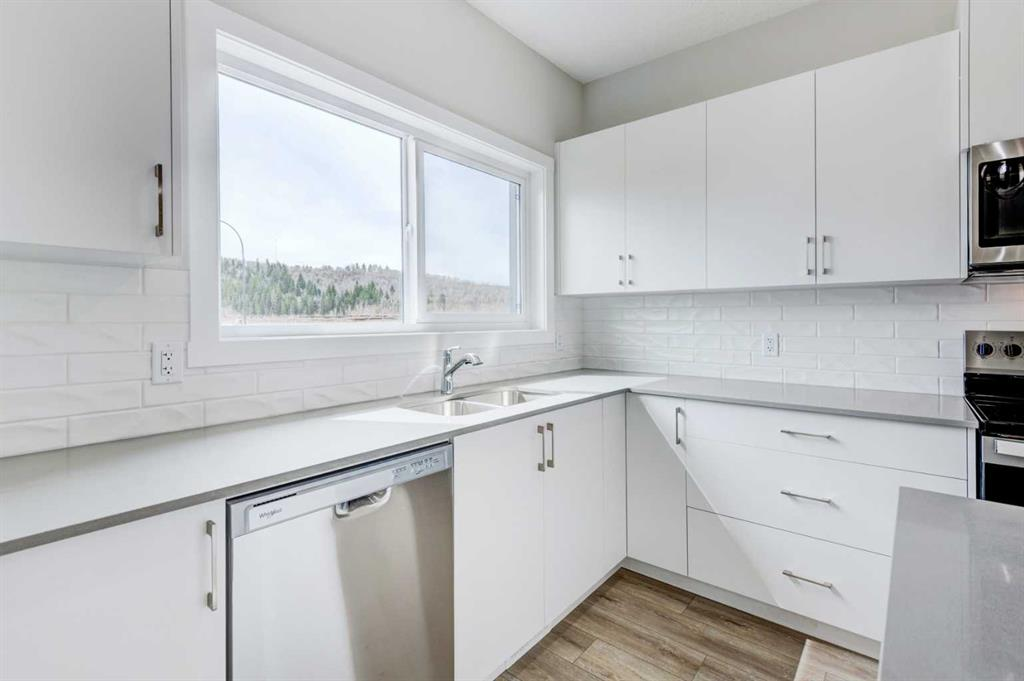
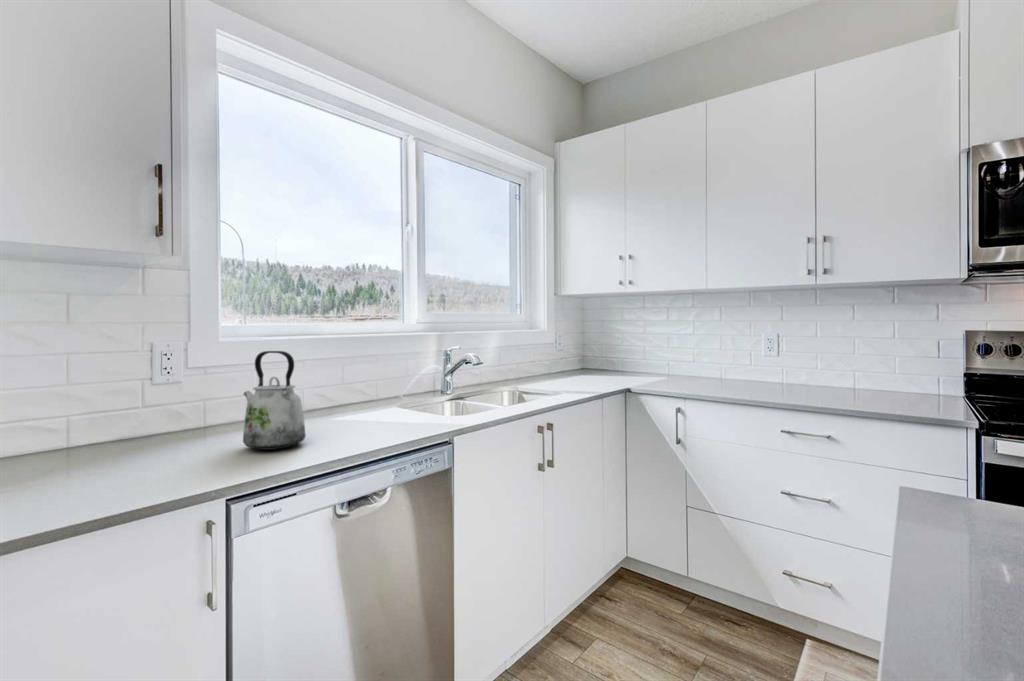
+ kettle [242,350,307,451]
